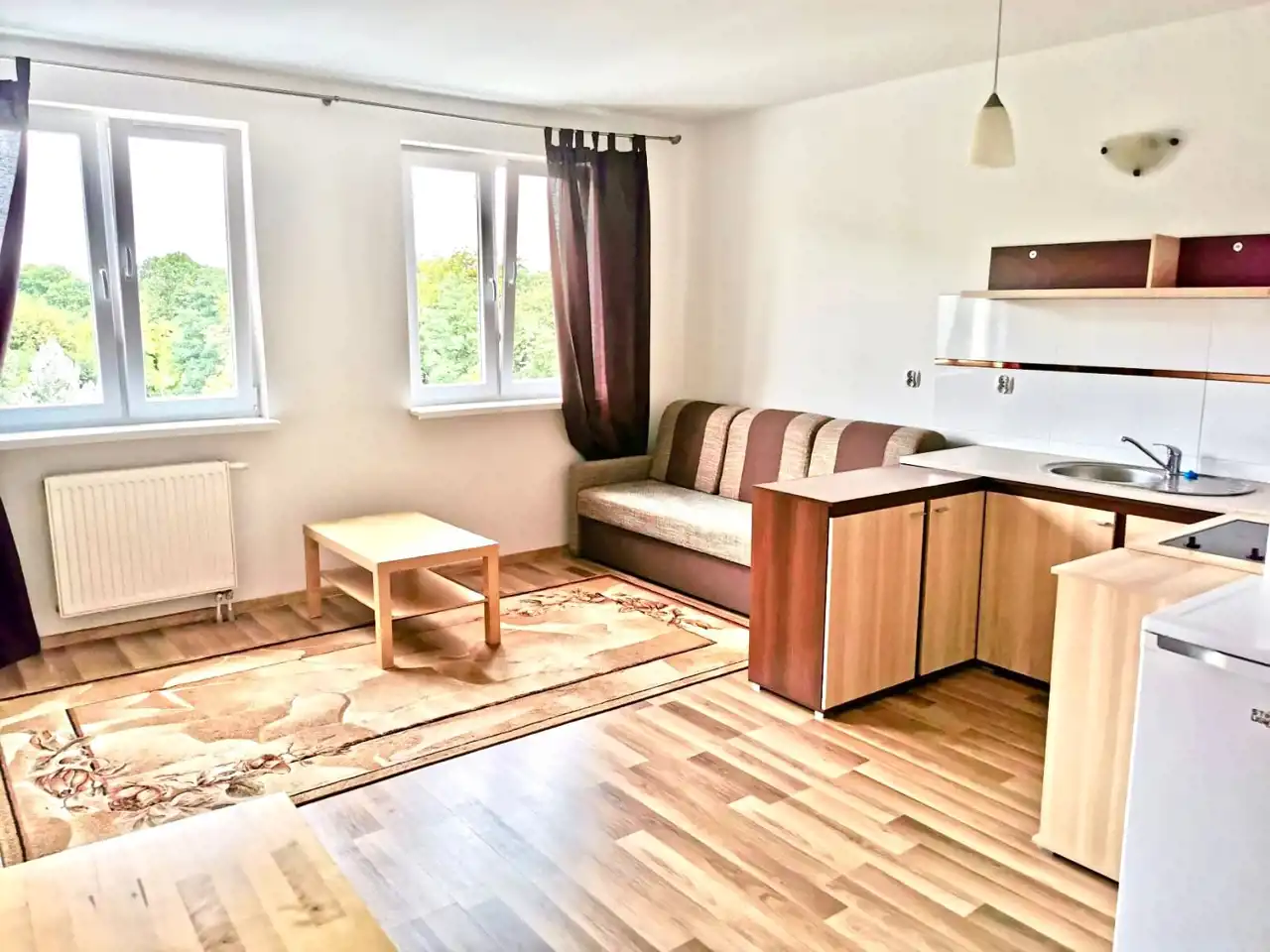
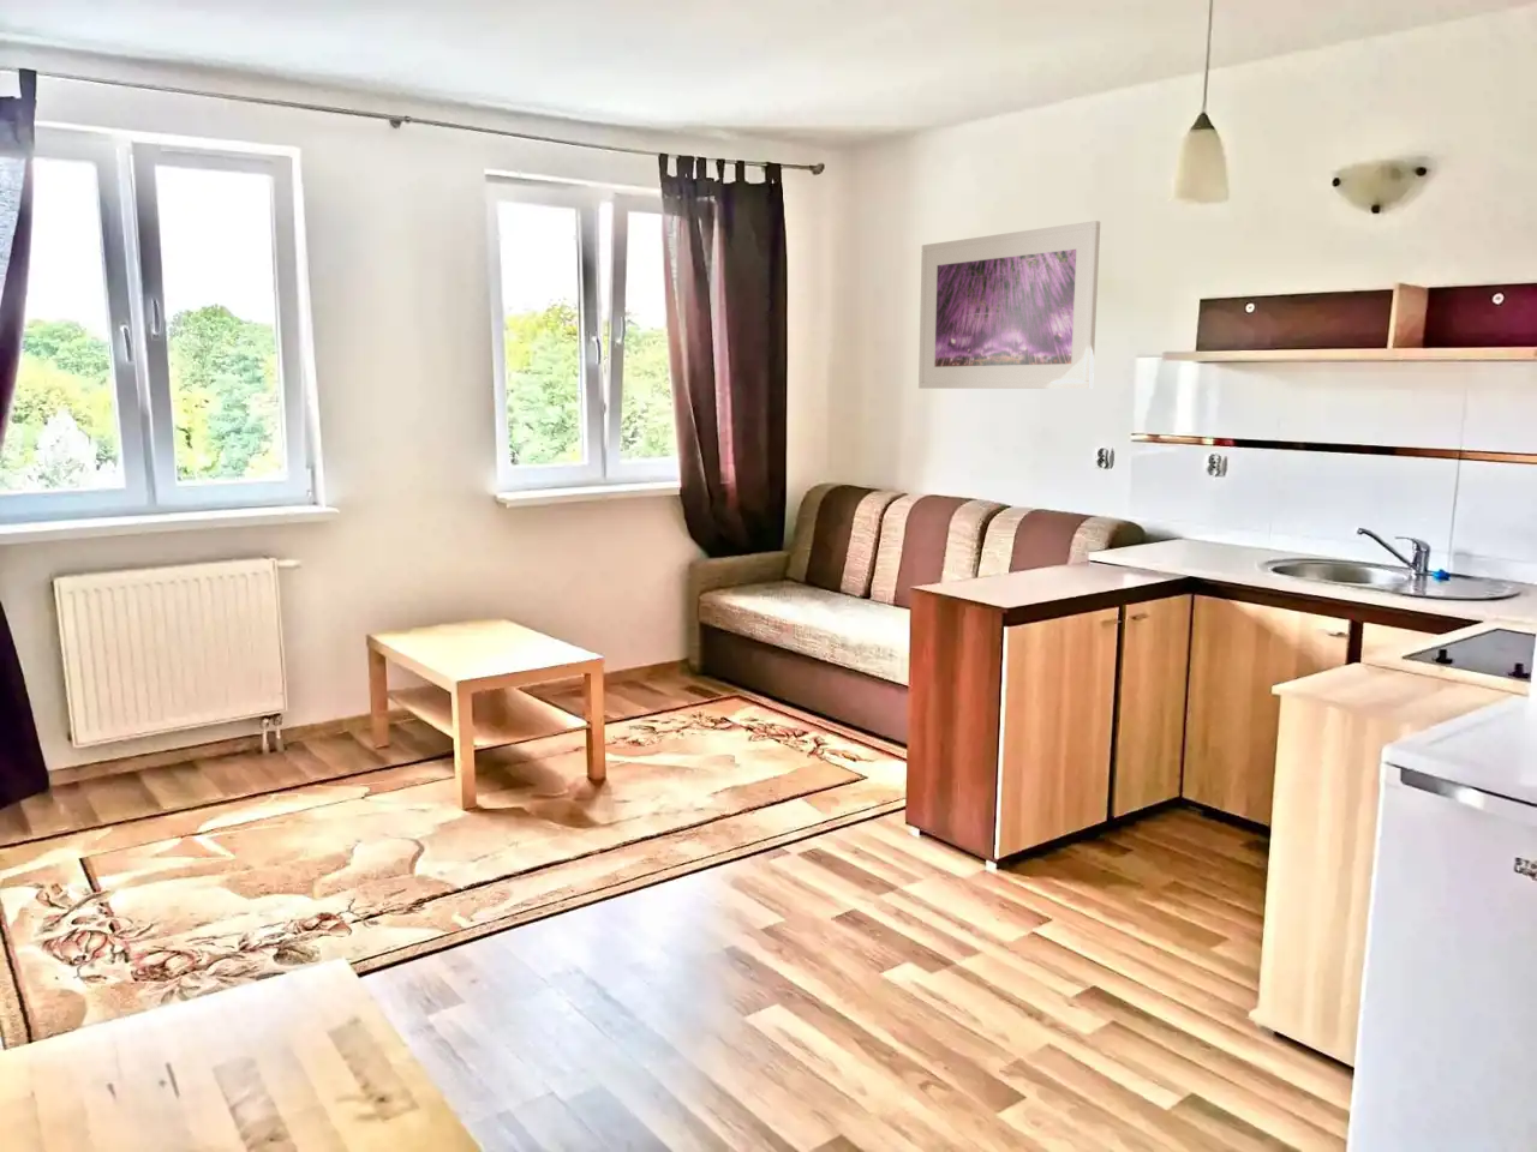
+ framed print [917,219,1101,390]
